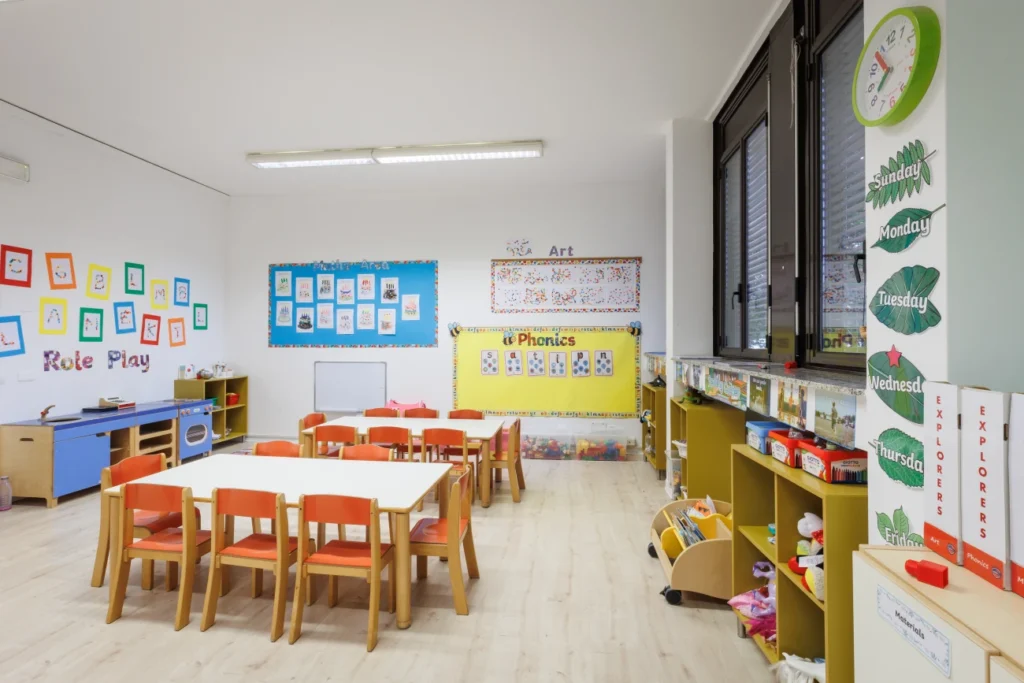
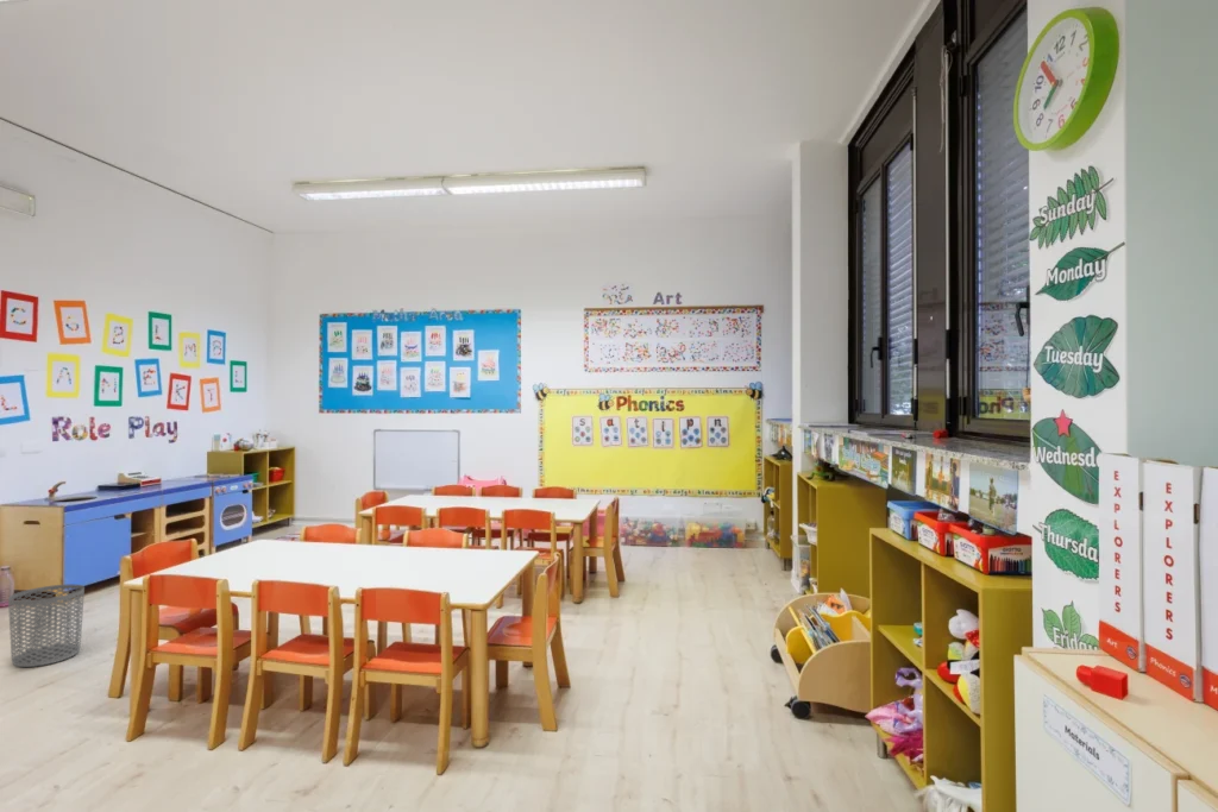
+ waste bin [7,584,86,668]
